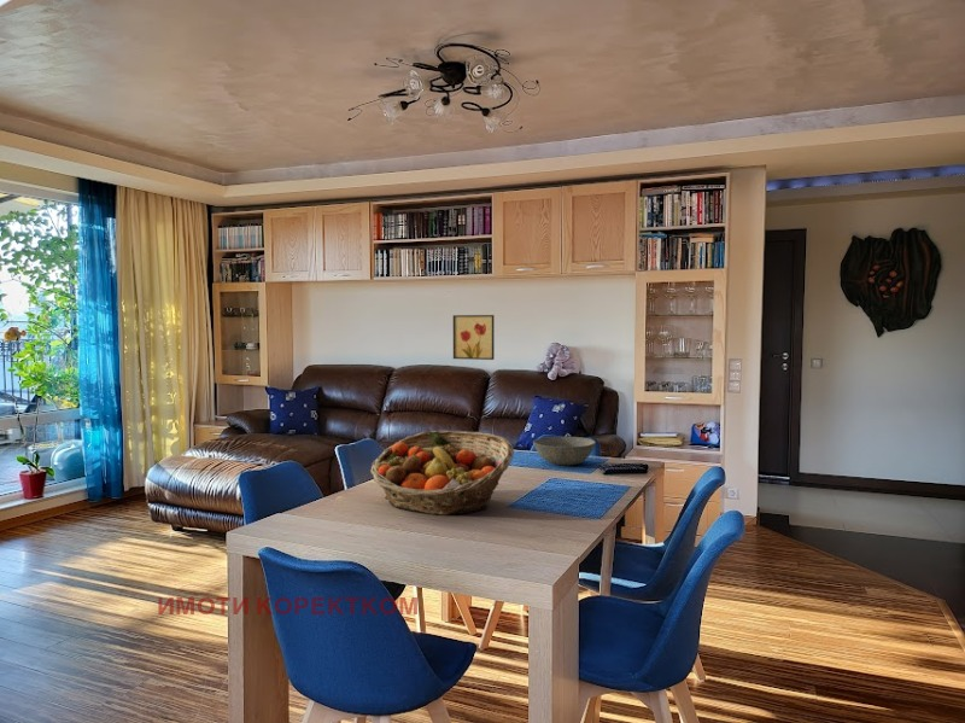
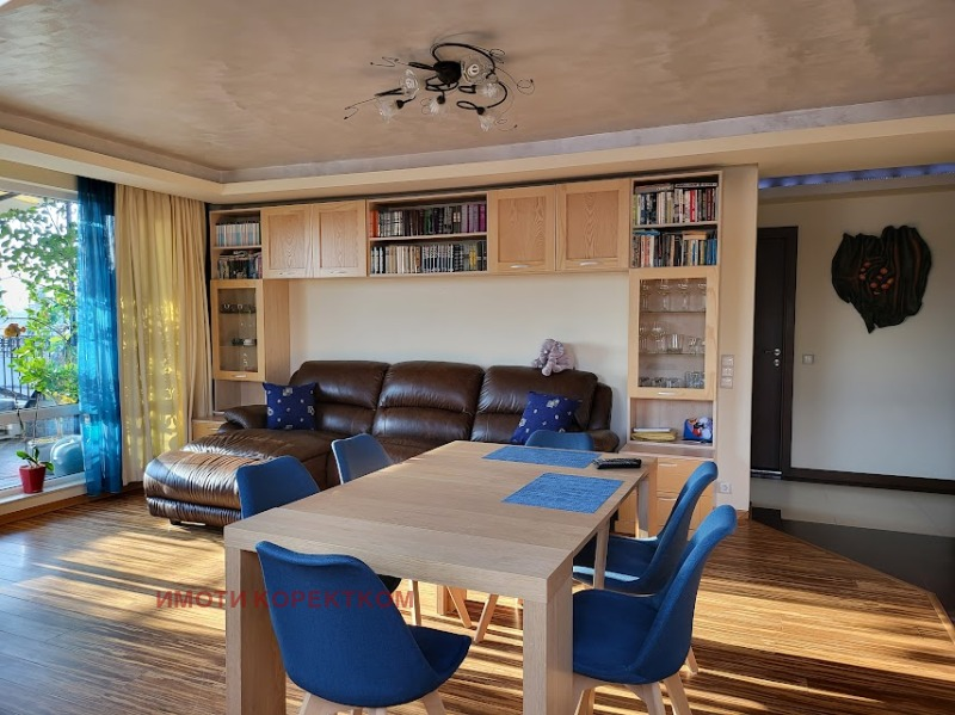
- wall art [452,314,496,361]
- bowl [532,436,597,466]
- fruit basket [369,430,515,517]
